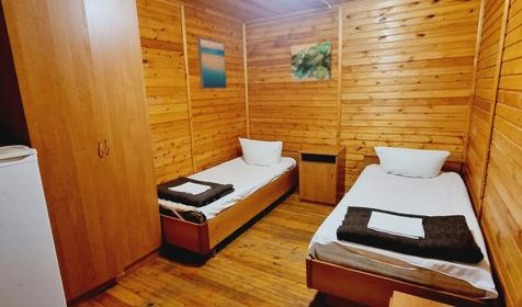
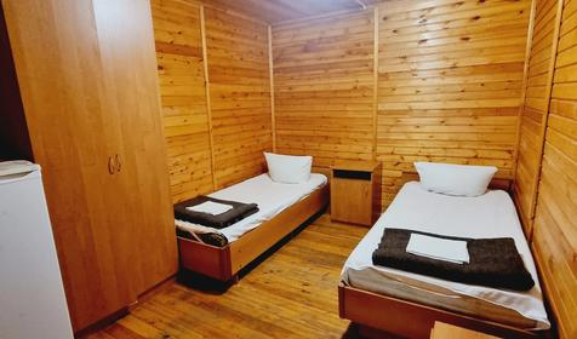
- wall art [196,36,228,90]
- wall art [290,41,332,83]
